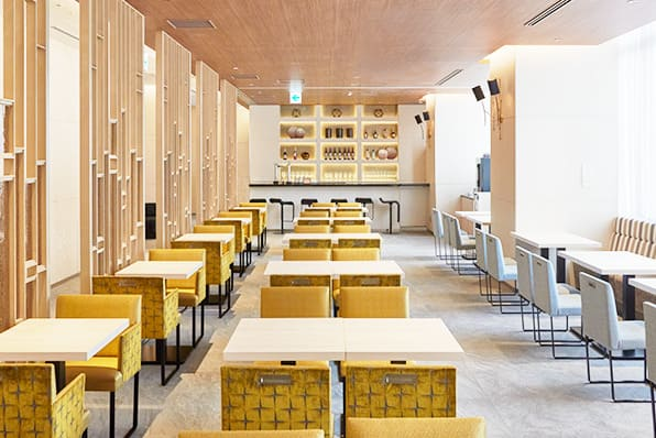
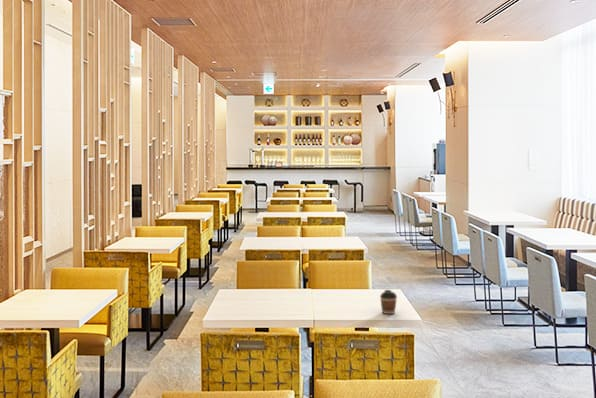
+ coffee cup [379,289,398,315]
